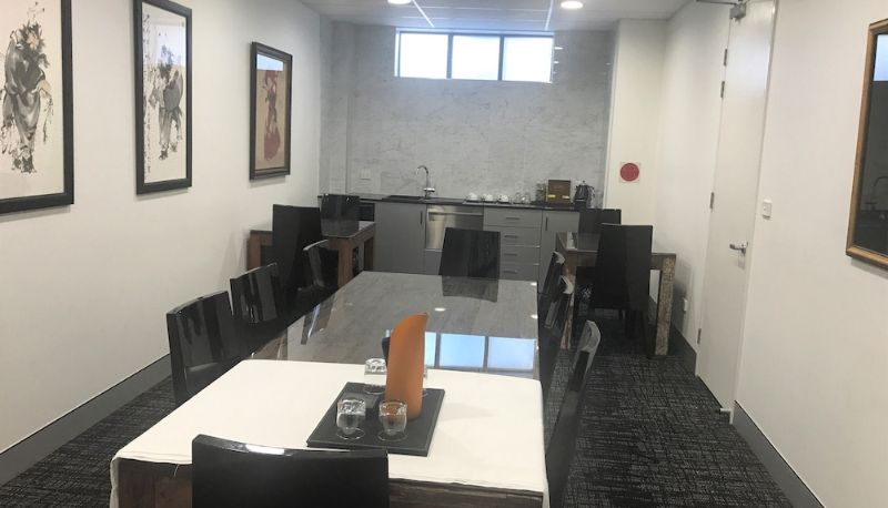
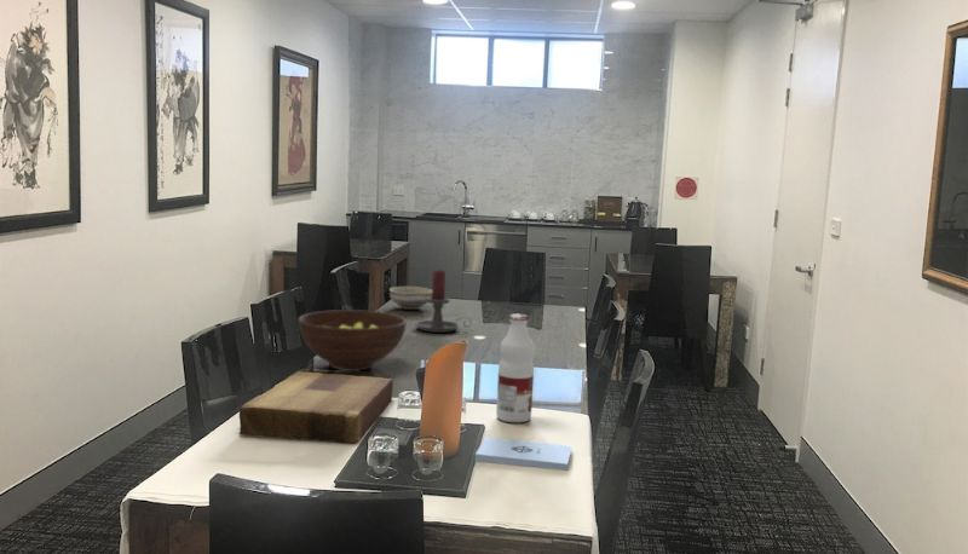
+ notepad [474,437,574,472]
+ bowl [388,285,432,311]
+ beverage bottle [495,313,536,423]
+ cutting board [237,370,394,444]
+ fruit bowl [296,308,408,373]
+ candle holder [414,270,473,334]
